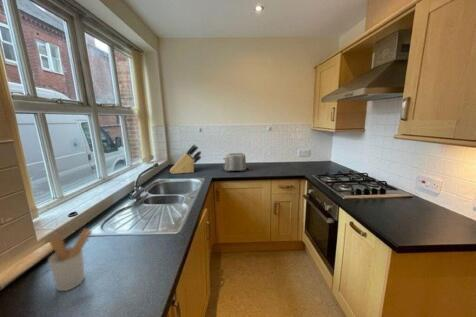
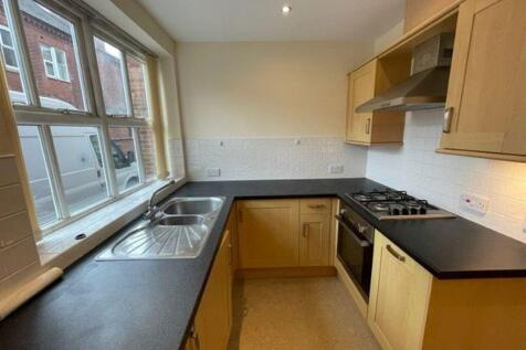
- utensil holder [47,227,93,292]
- toaster [222,152,250,173]
- knife block [169,143,202,175]
